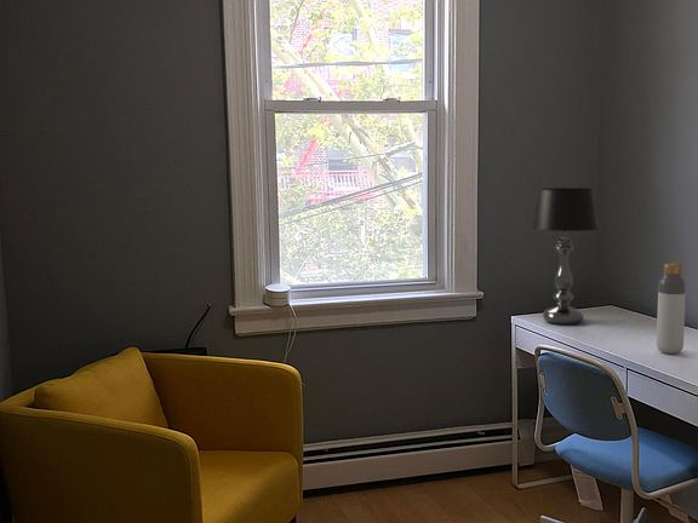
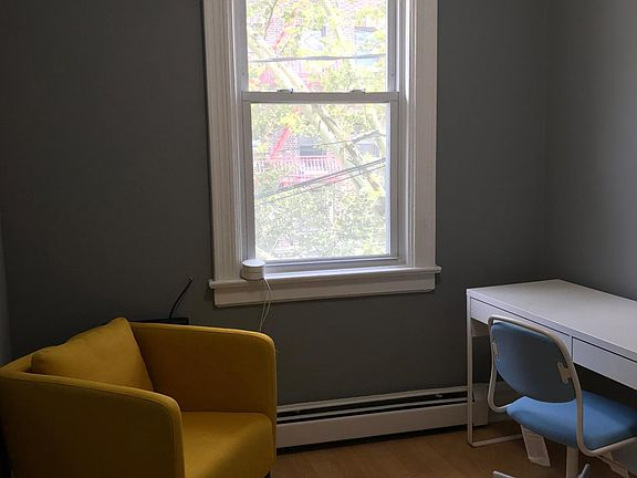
- bottle [656,263,687,355]
- table lamp [531,186,600,326]
